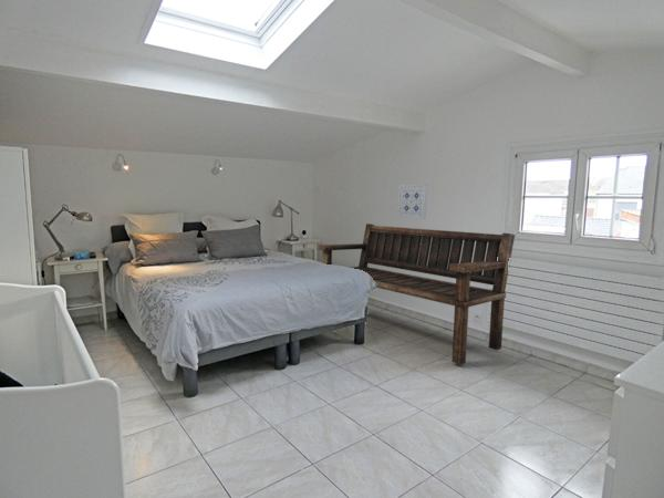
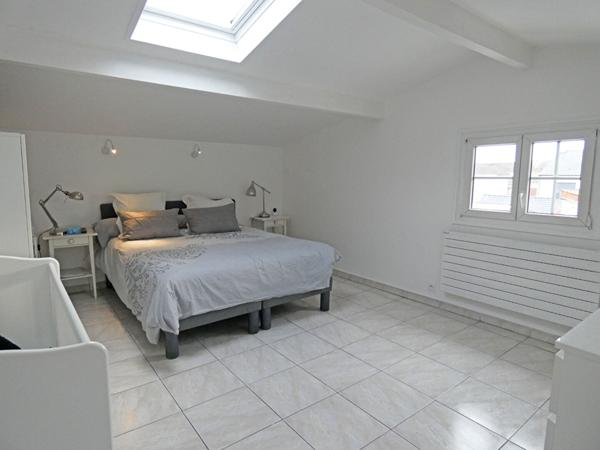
- wall art [397,183,428,220]
- bench [317,222,516,365]
